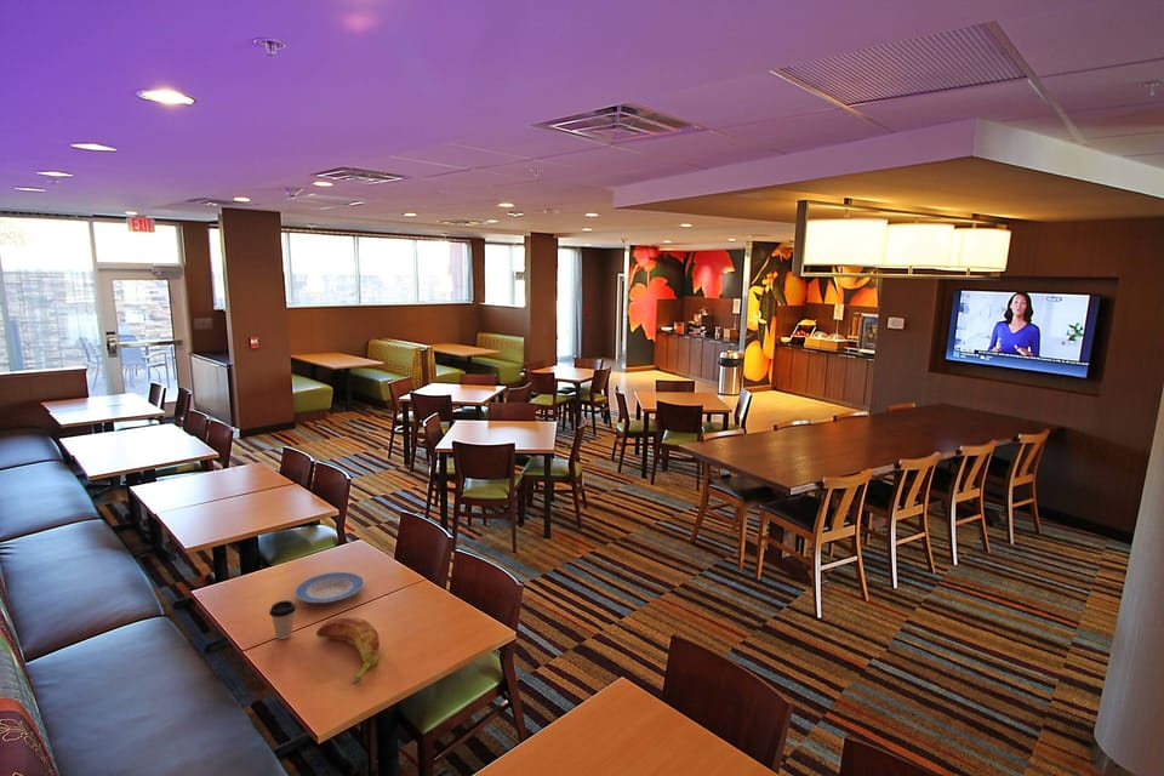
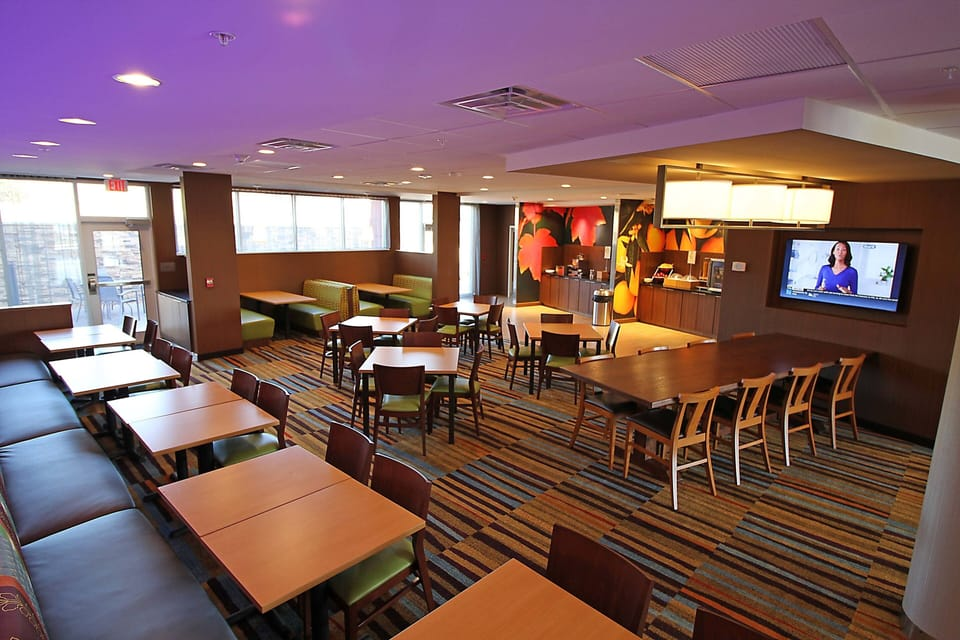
- coffee cup [268,599,297,640]
- plate [293,571,365,604]
- banana [315,616,381,686]
